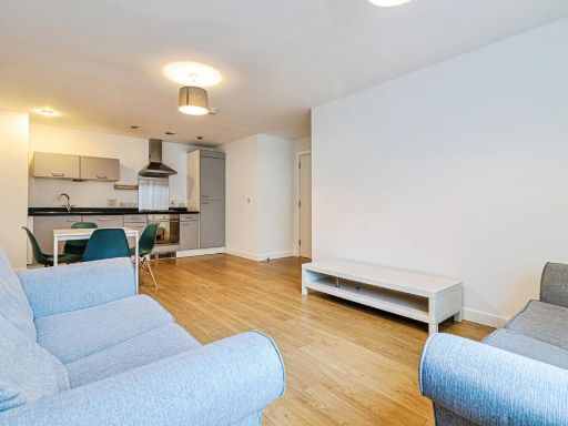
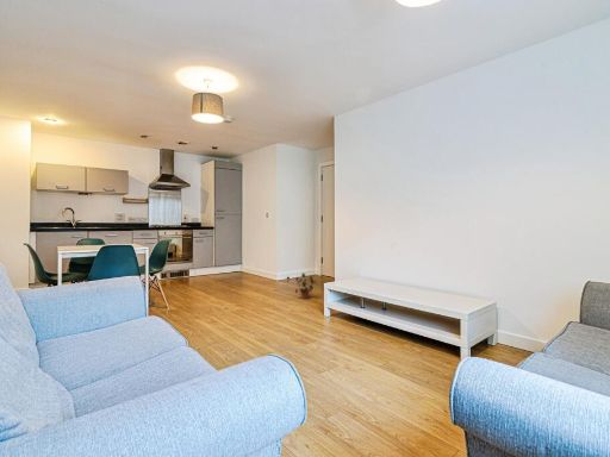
+ potted plant [294,273,318,300]
